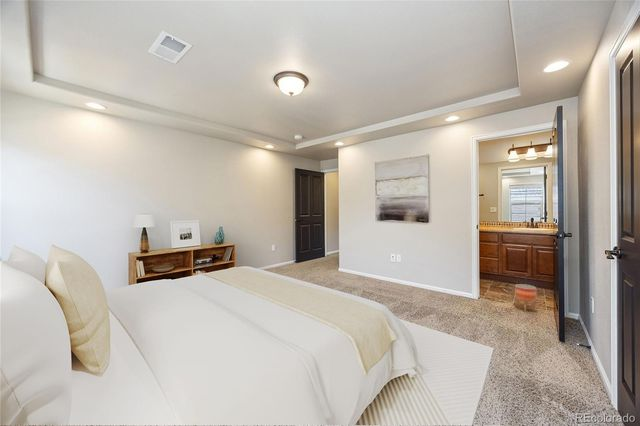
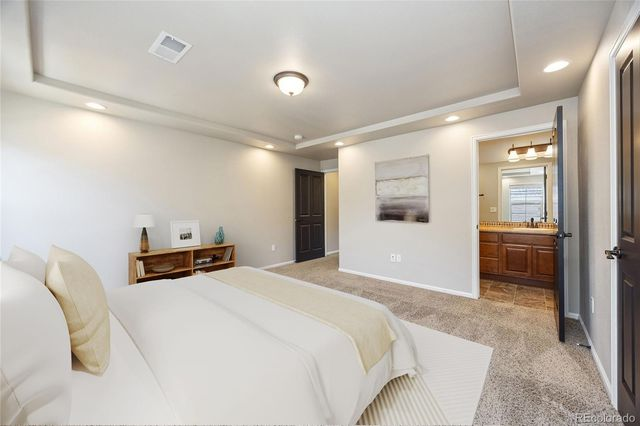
- planter [514,283,538,313]
